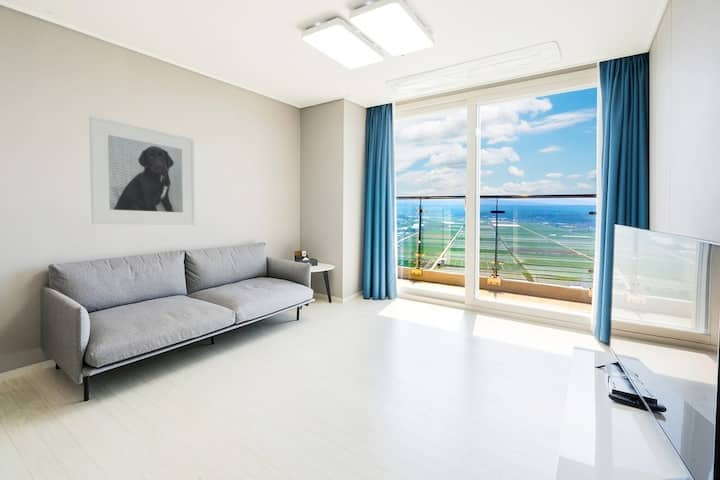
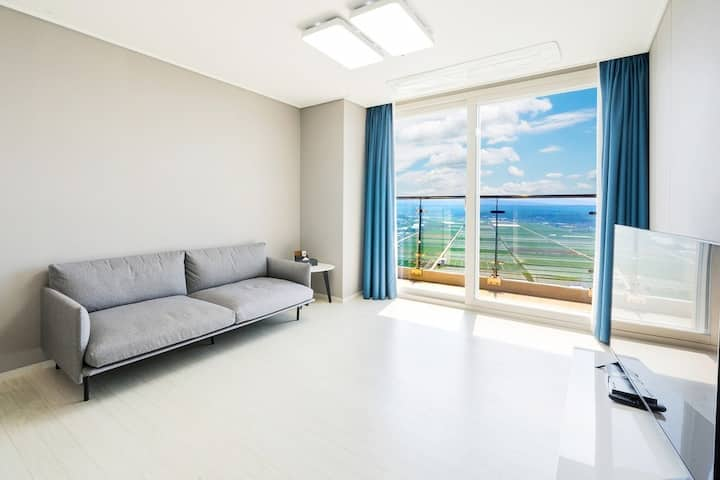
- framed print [88,115,196,226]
